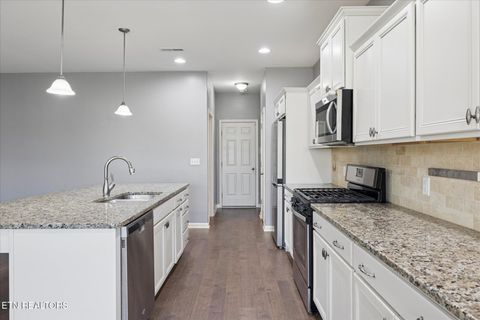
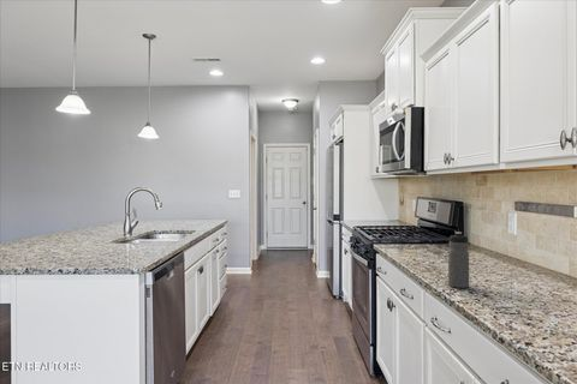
+ water bottle [447,230,470,289]
